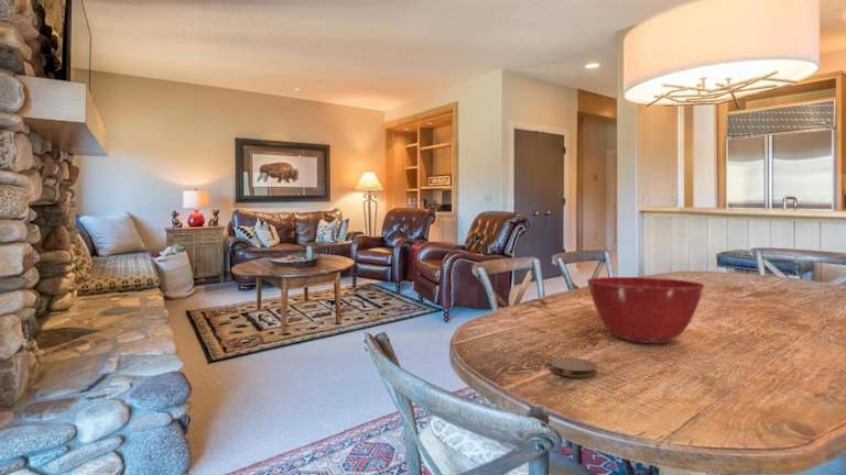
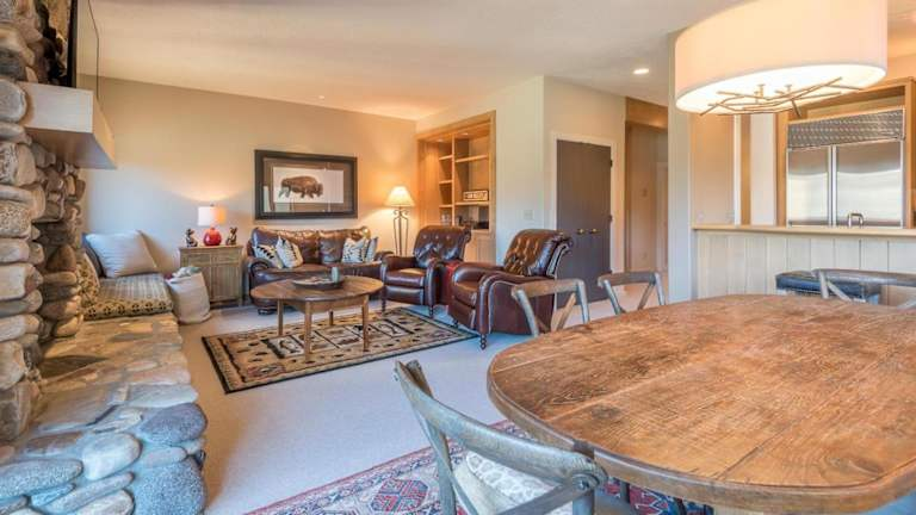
- coaster [549,356,598,378]
- mixing bowl [586,276,706,344]
